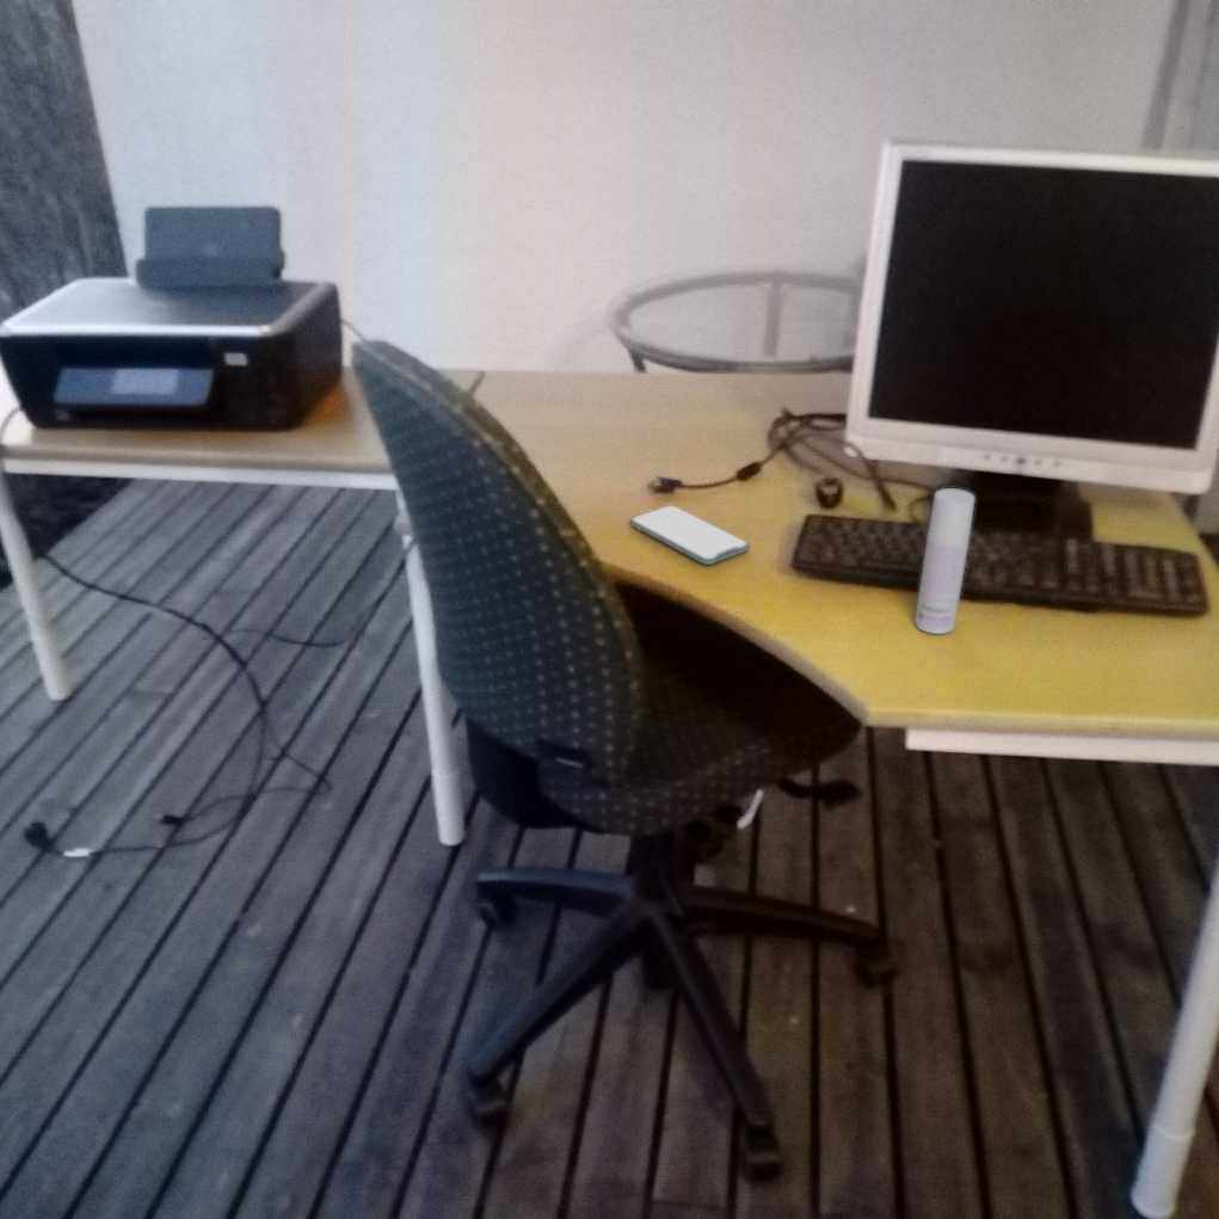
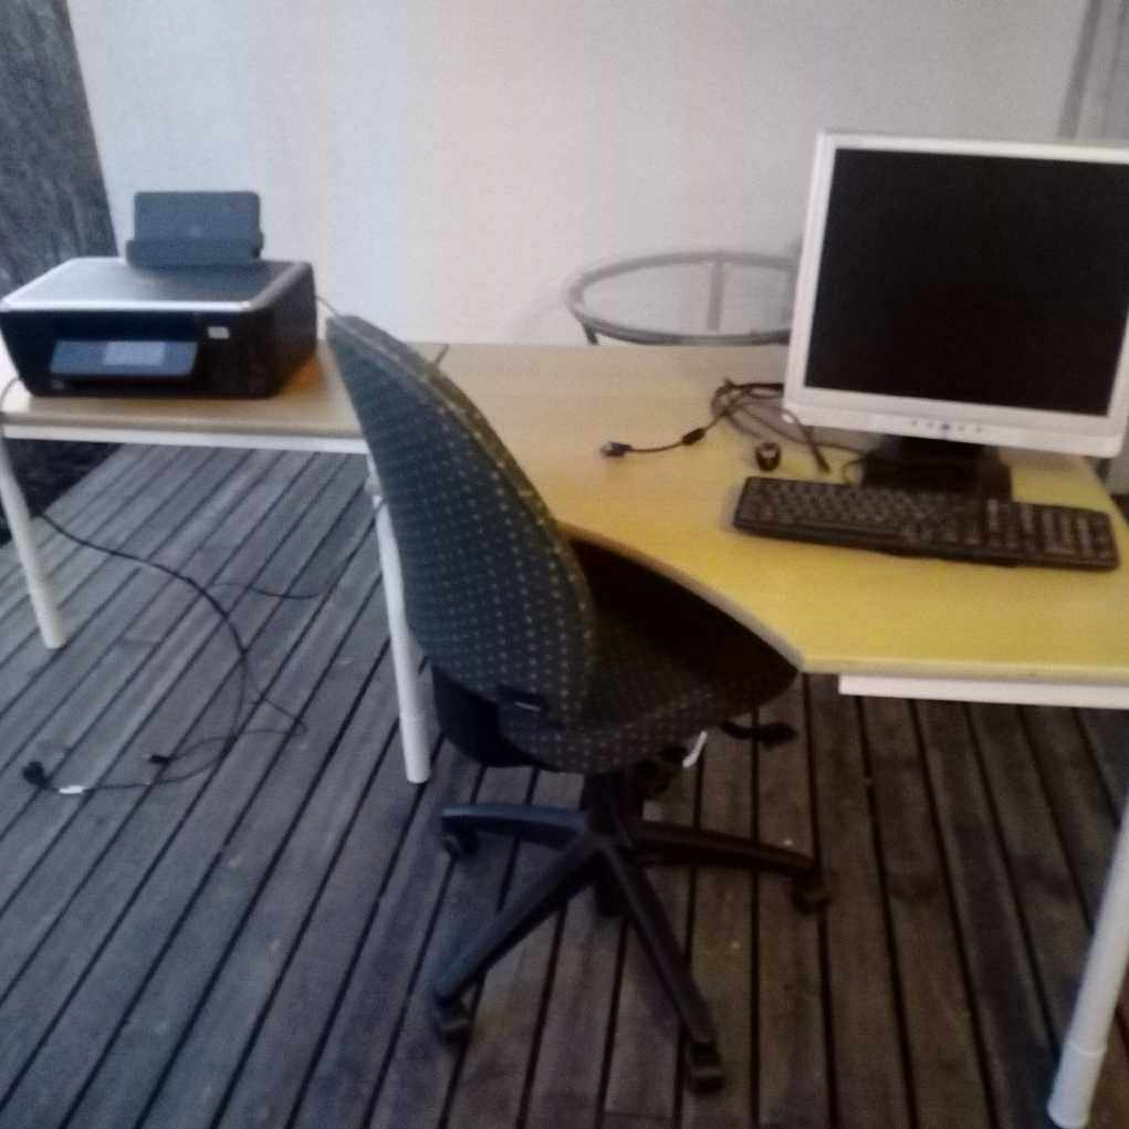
- smartphone [629,504,751,566]
- bottle [913,487,977,635]
